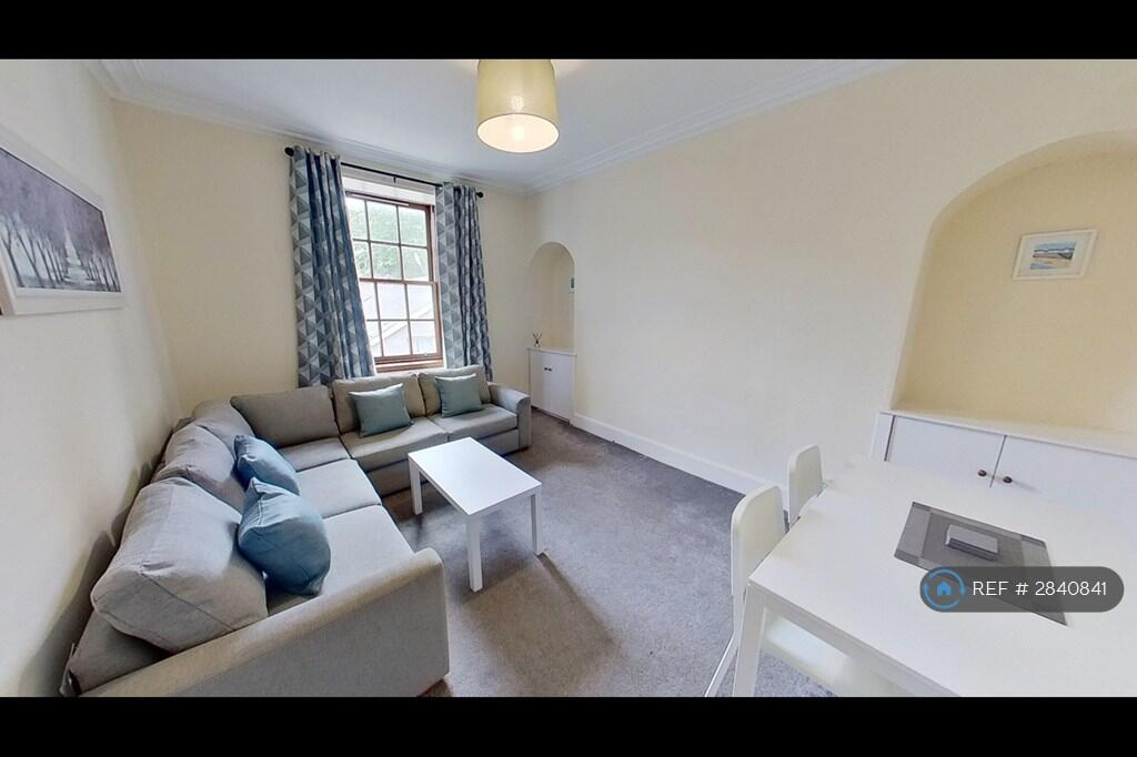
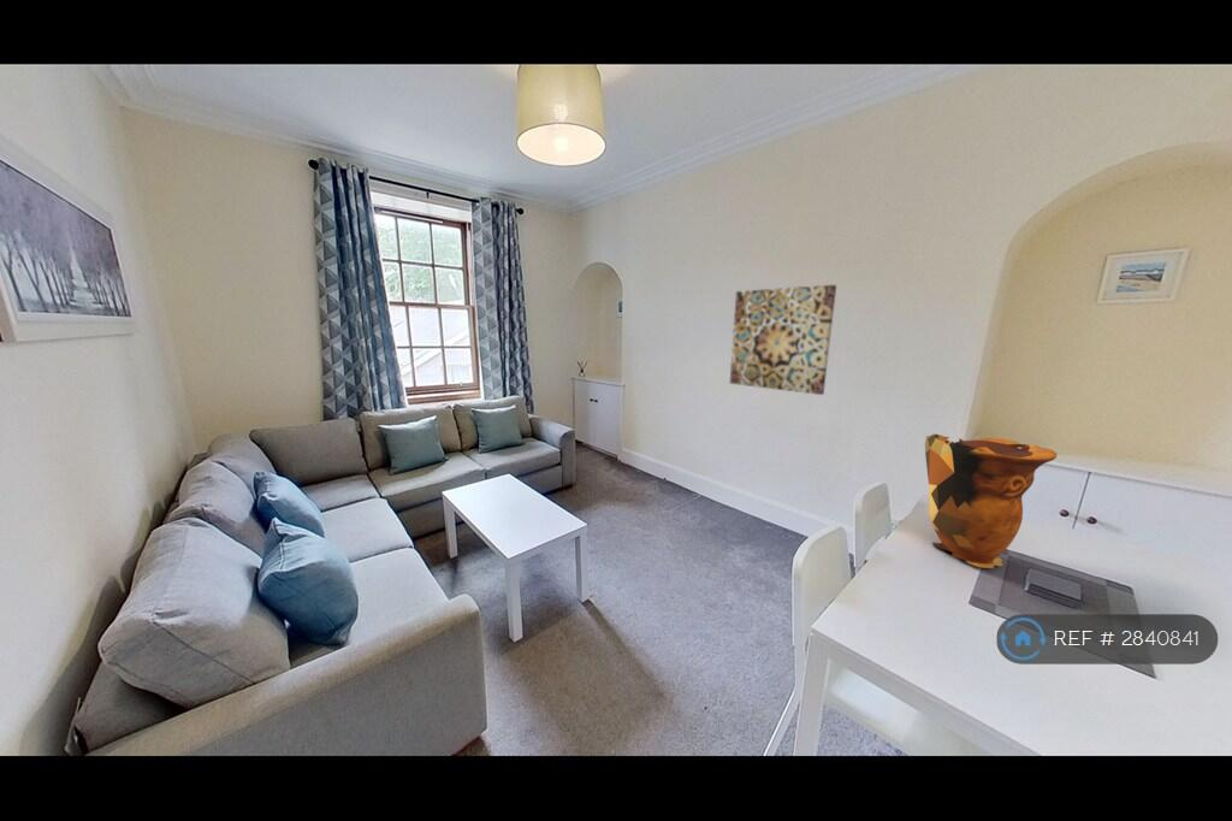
+ decorative vase [924,432,1058,569]
+ wall art [729,284,837,396]
